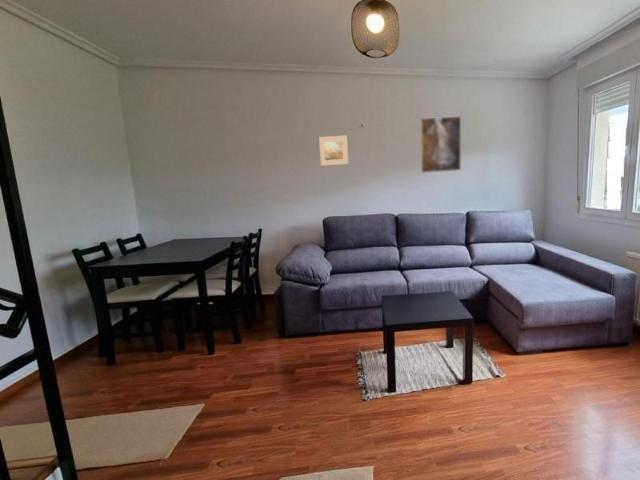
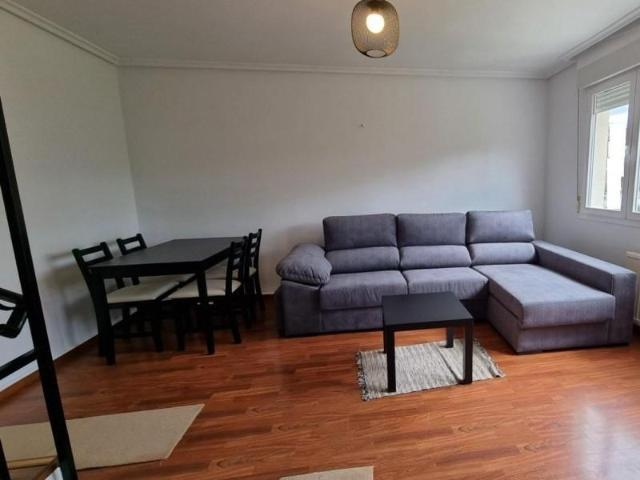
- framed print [318,135,349,167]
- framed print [419,115,462,174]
